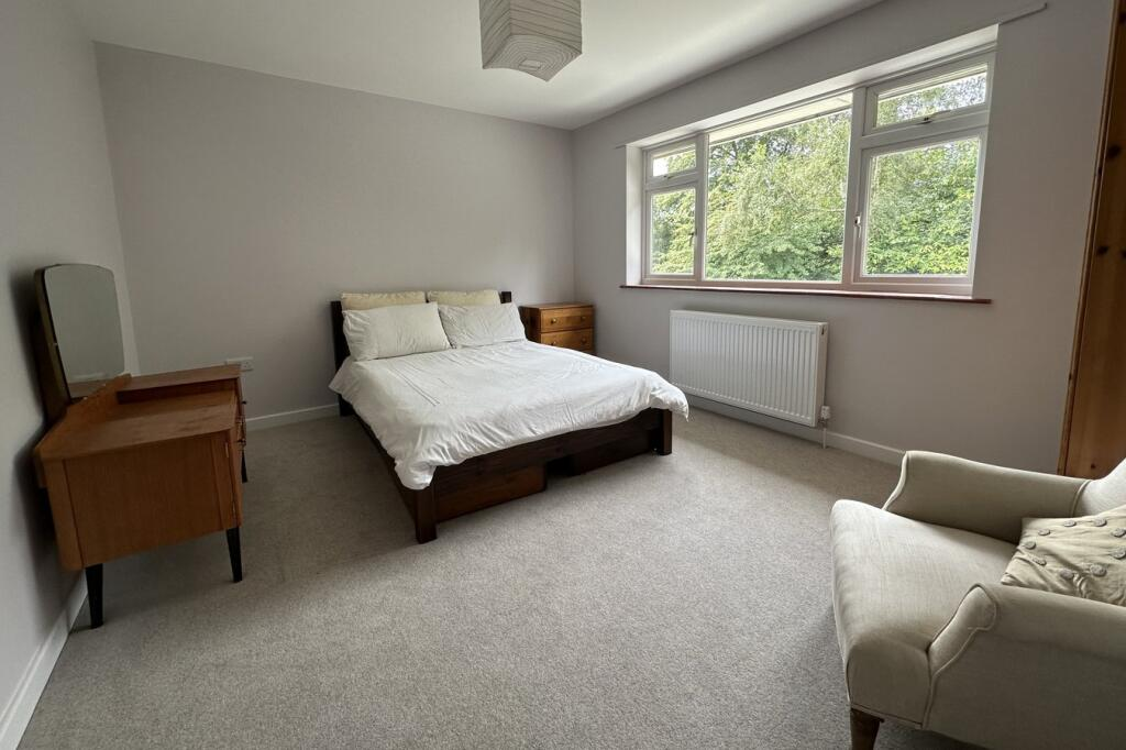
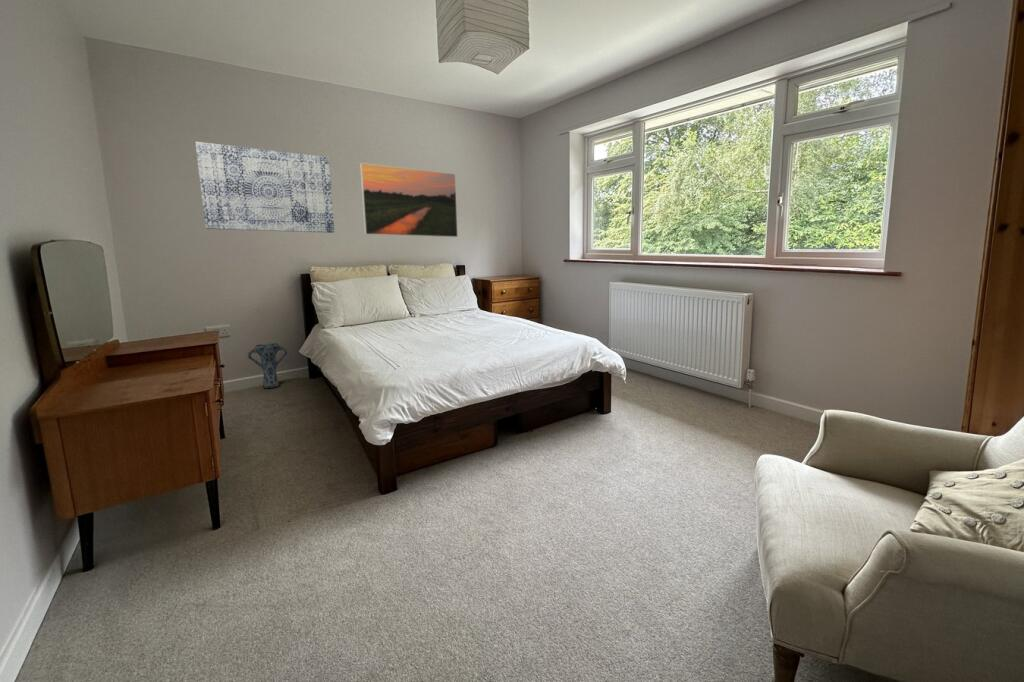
+ wall art [195,141,335,234]
+ vase [247,342,288,389]
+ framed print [359,162,459,238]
